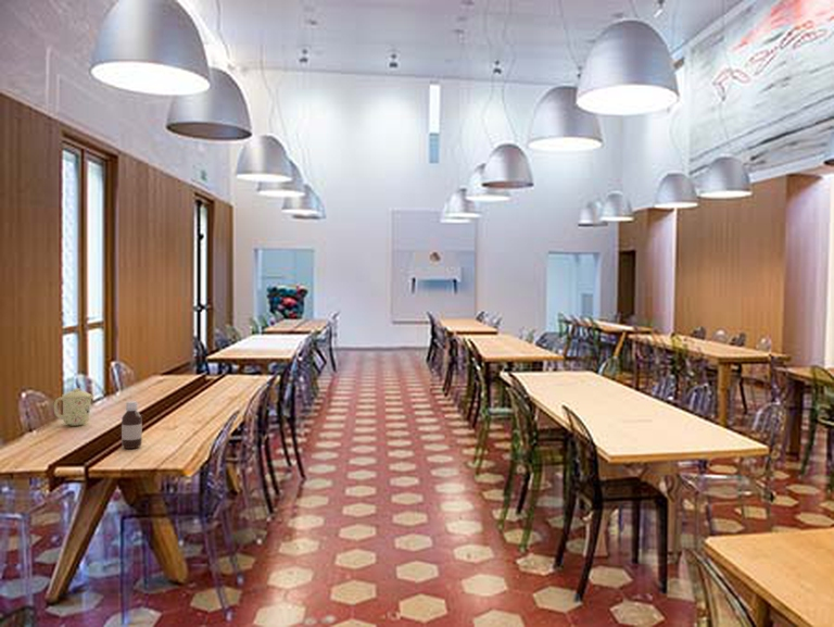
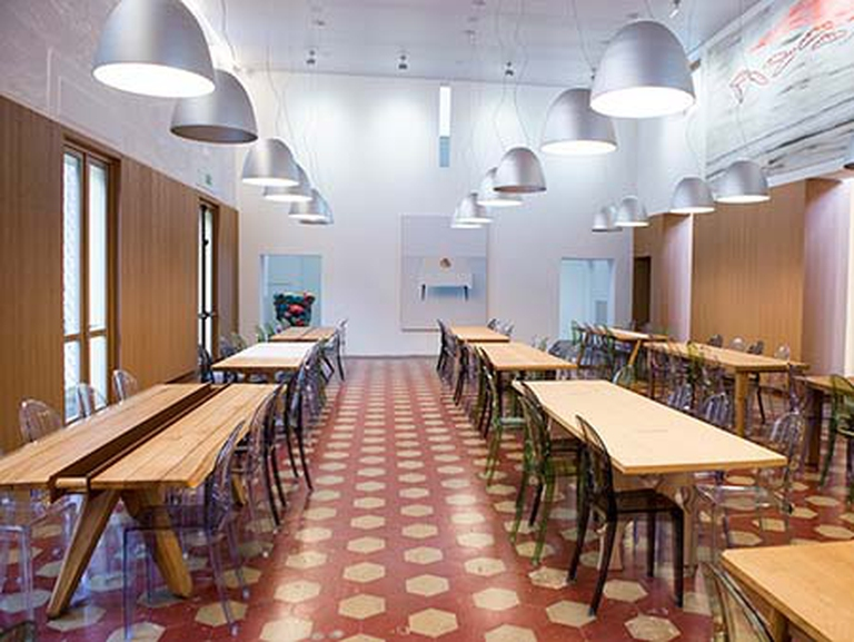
- mug [53,387,94,427]
- bottle [121,400,143,450]
